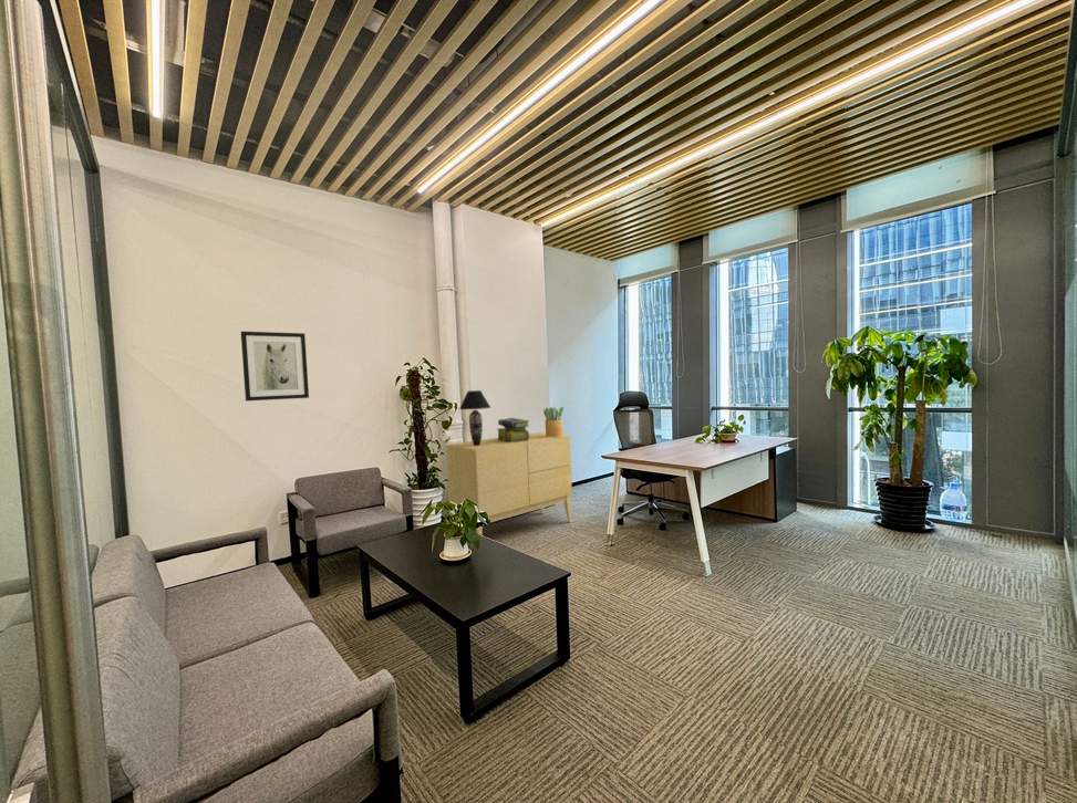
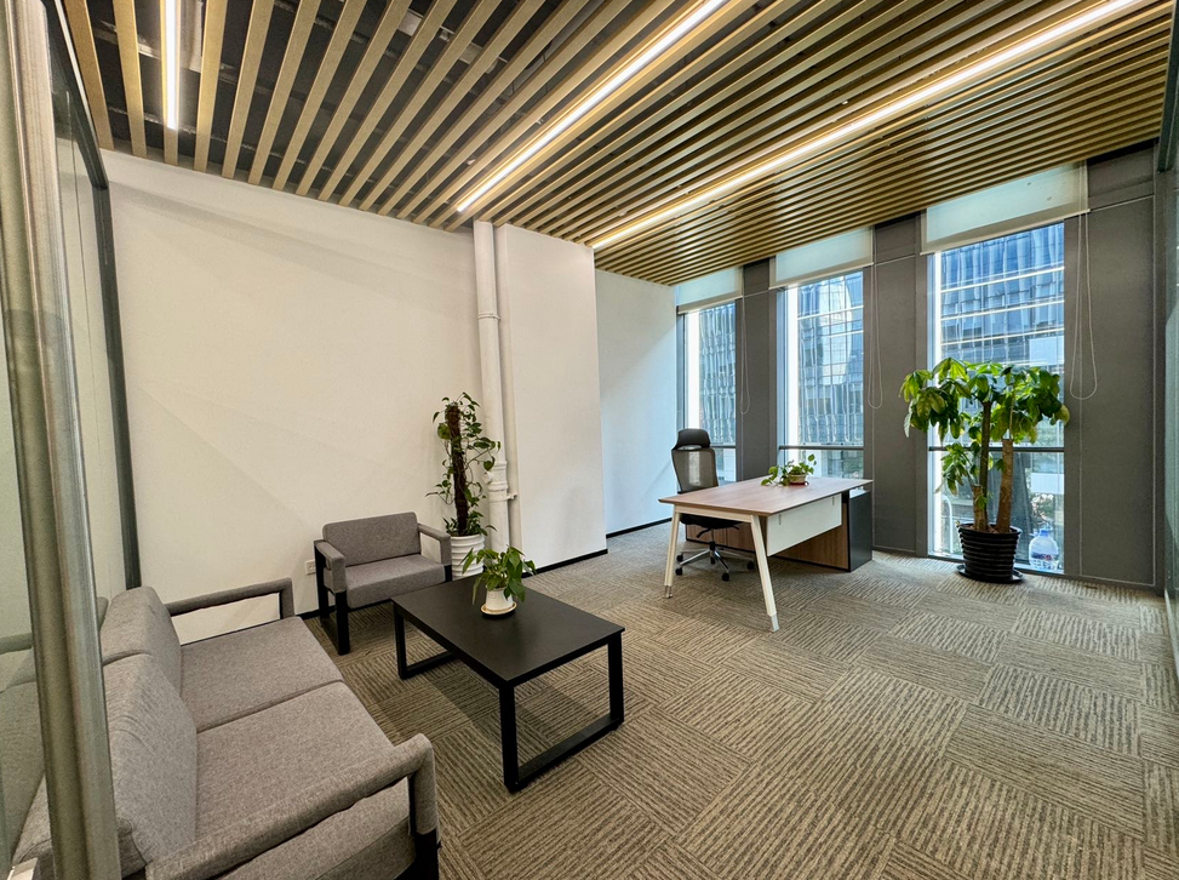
- table lamp [458,389,491,446]
- potted plant [542,406,565,437]
- wall art [240,331,310,403]
- sideboard [445,431,573,536]
- stack of books [496,417,530,442]
